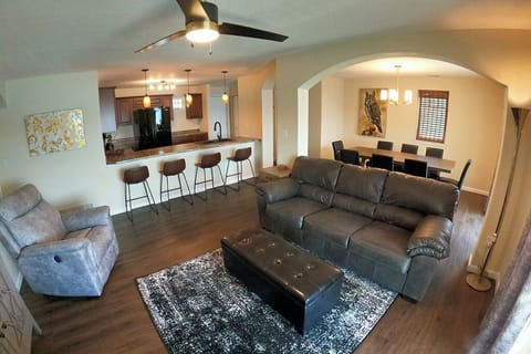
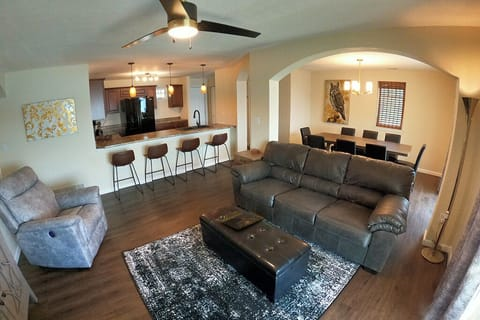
+ decorative tray [220,211,265,231]
